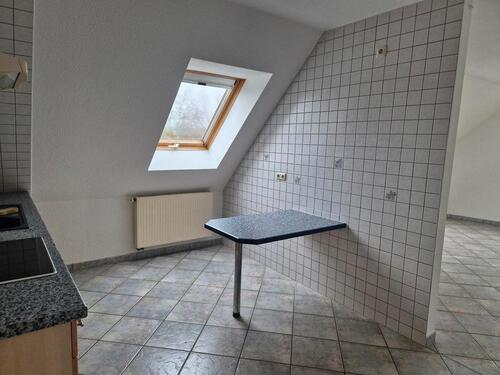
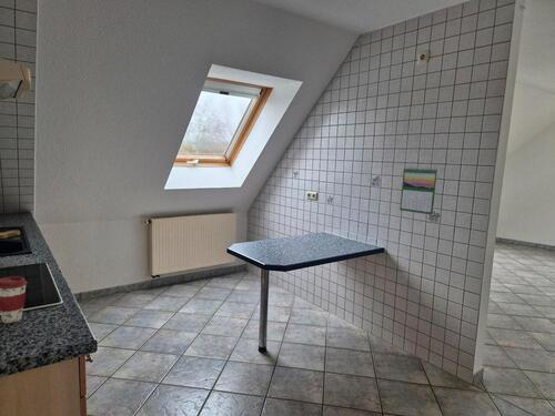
+ coffee cup [0,275,28,324]
+ calendar [398,166,438,216]
